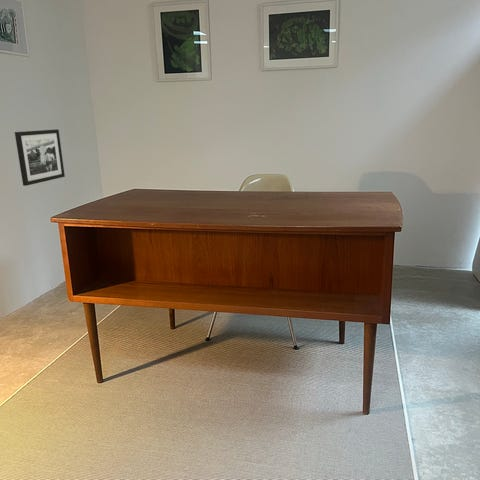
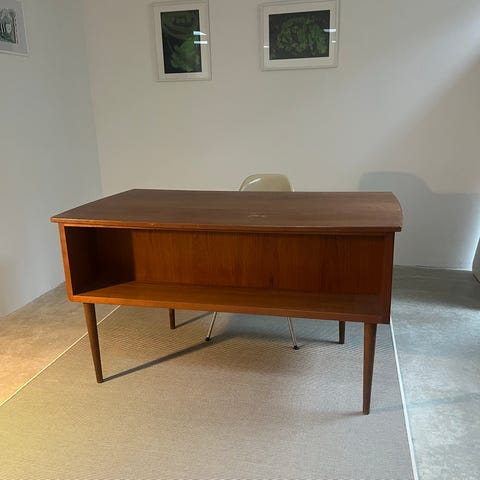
- picture frame [14,128,66,187]
